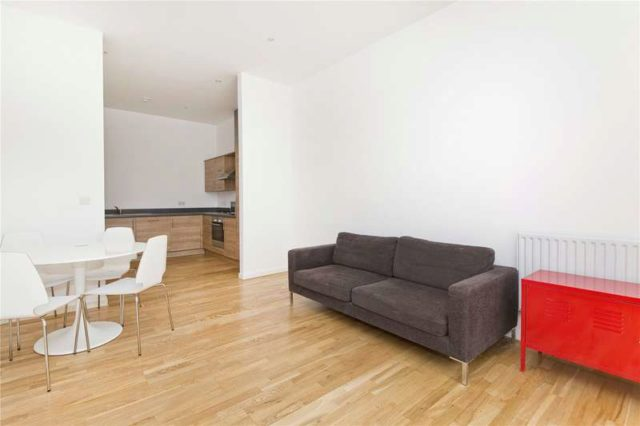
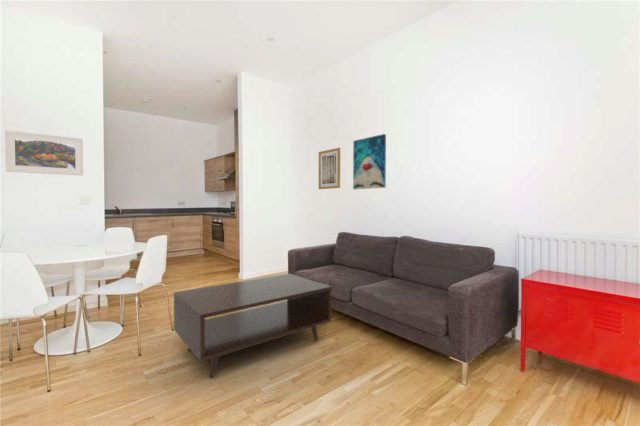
+ wall art [318,147,341,190]
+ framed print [4,129,84,176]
+ coffee table [173,272,332,379]
+ wall art [352,133,387,190]
